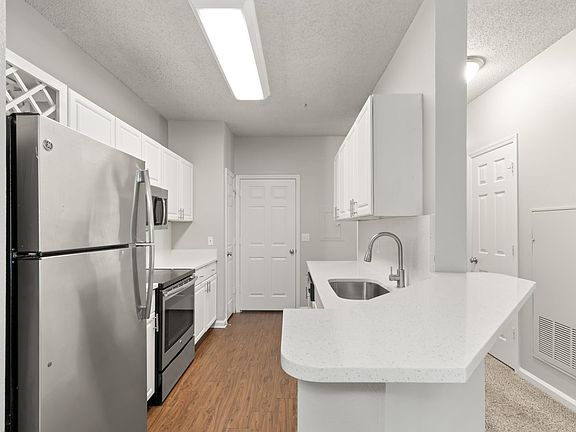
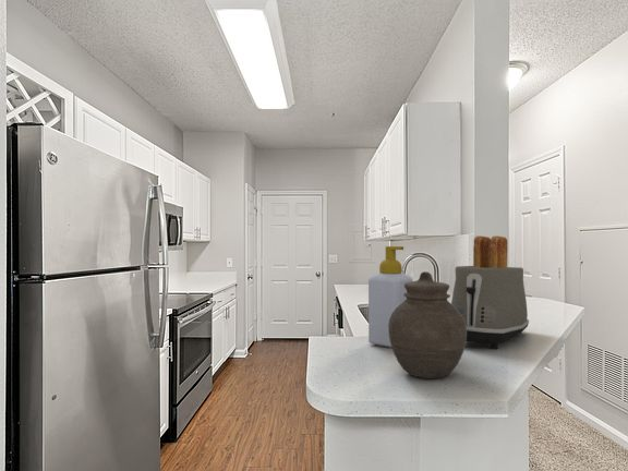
+ jar [388,270,467,379]
+ soap bottle [367,245,413,348]
+ toaster [450,234,530,350]
